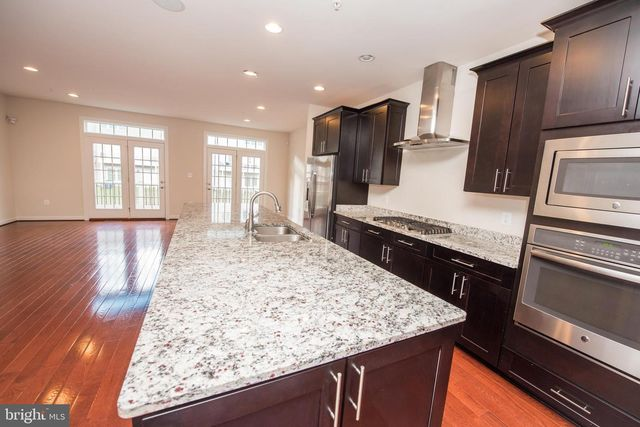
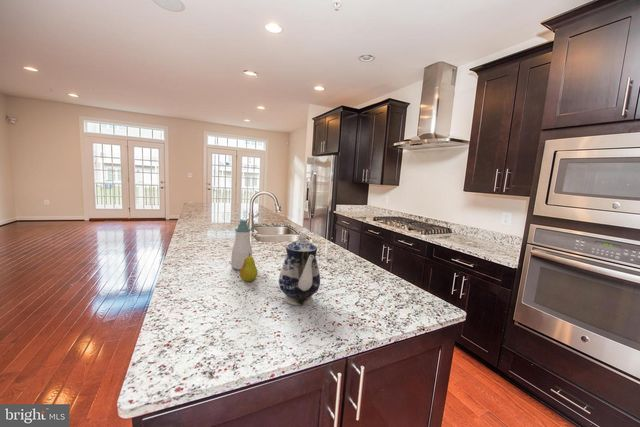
+ teapot [278,232,321,306]
+ fruit [239,253,259,282]
+ soap bottle [230,218,253,271]
